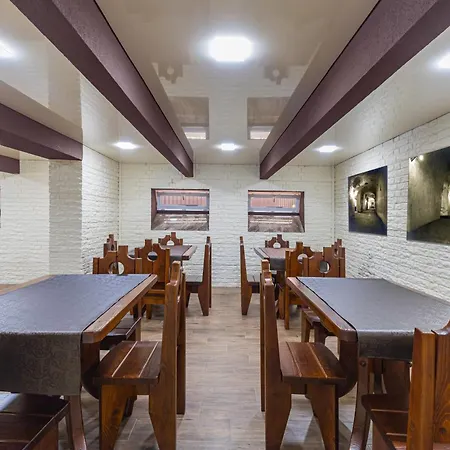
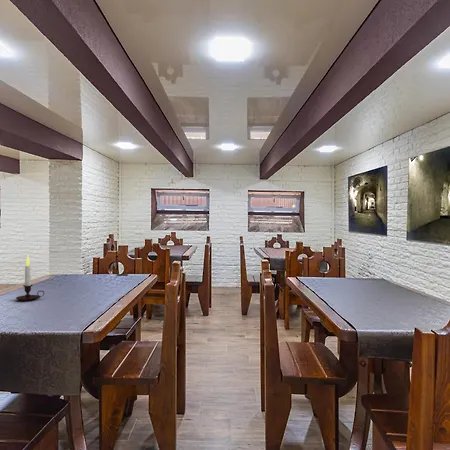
+ candle [15,255,45,301]
